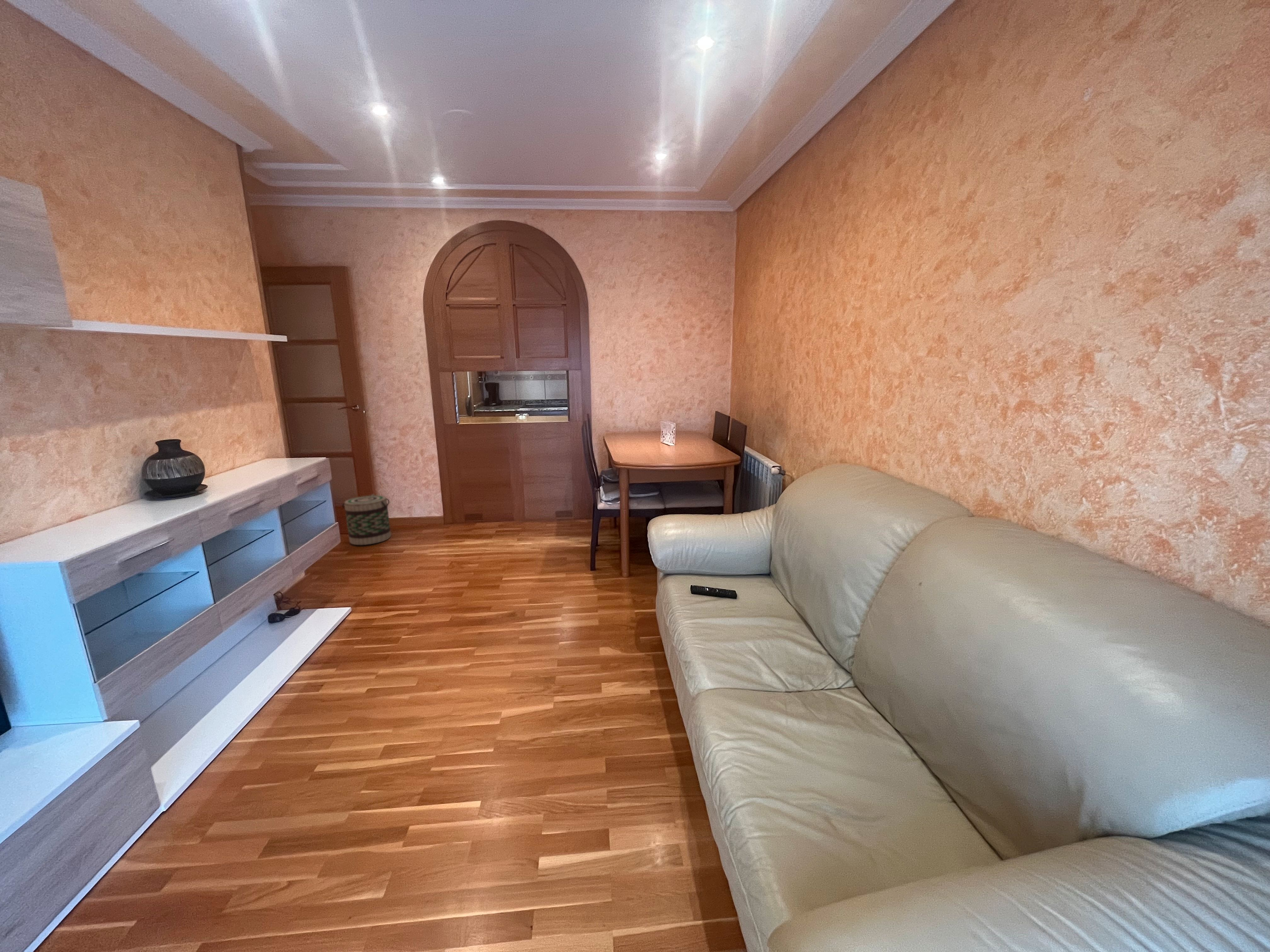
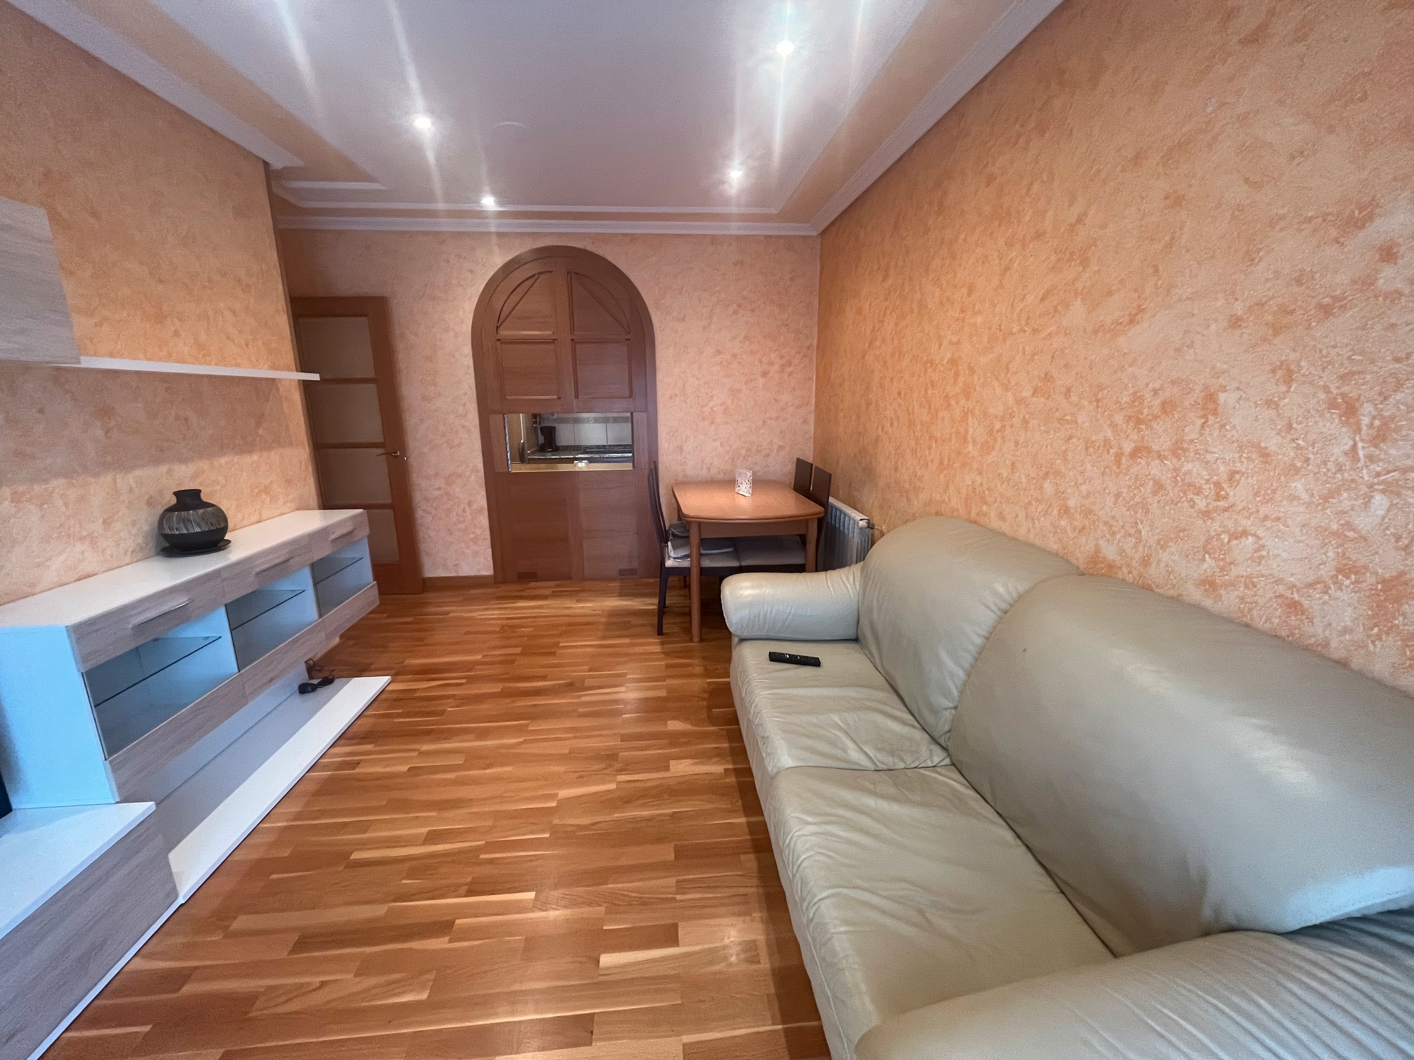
- basket [342,494,391,545]
